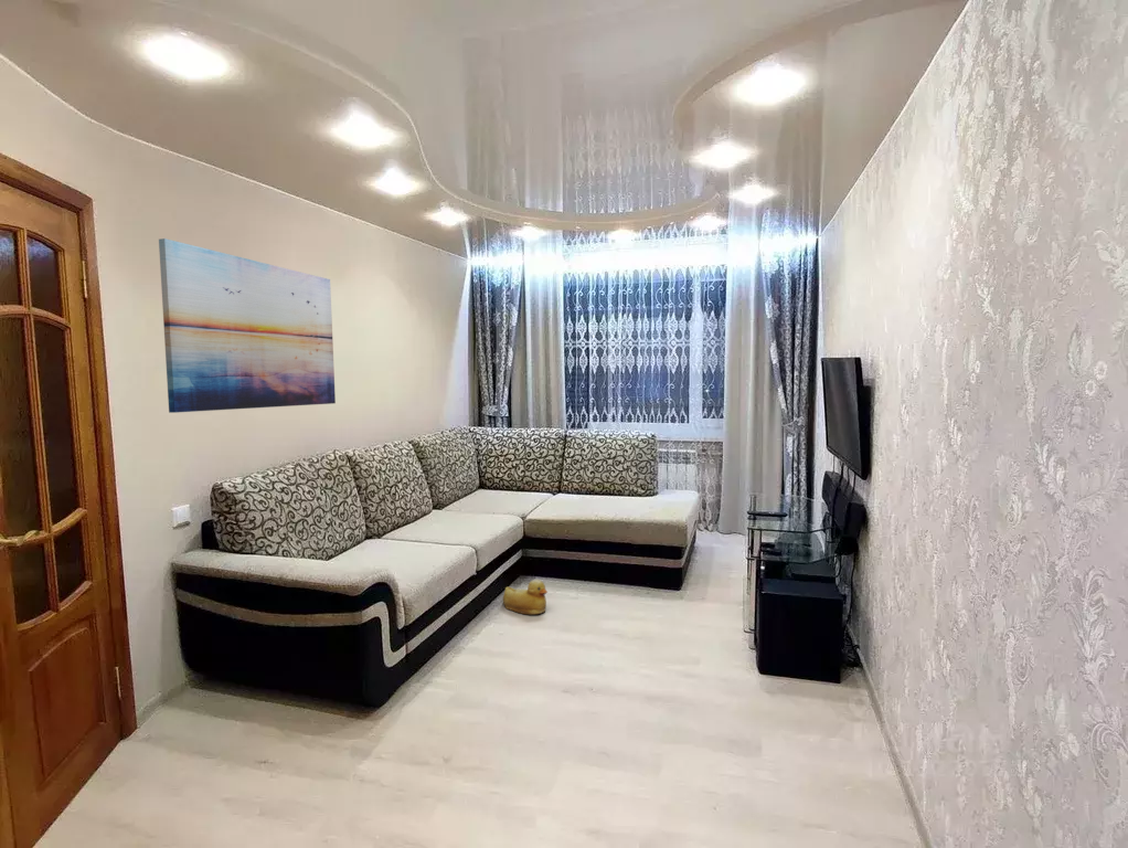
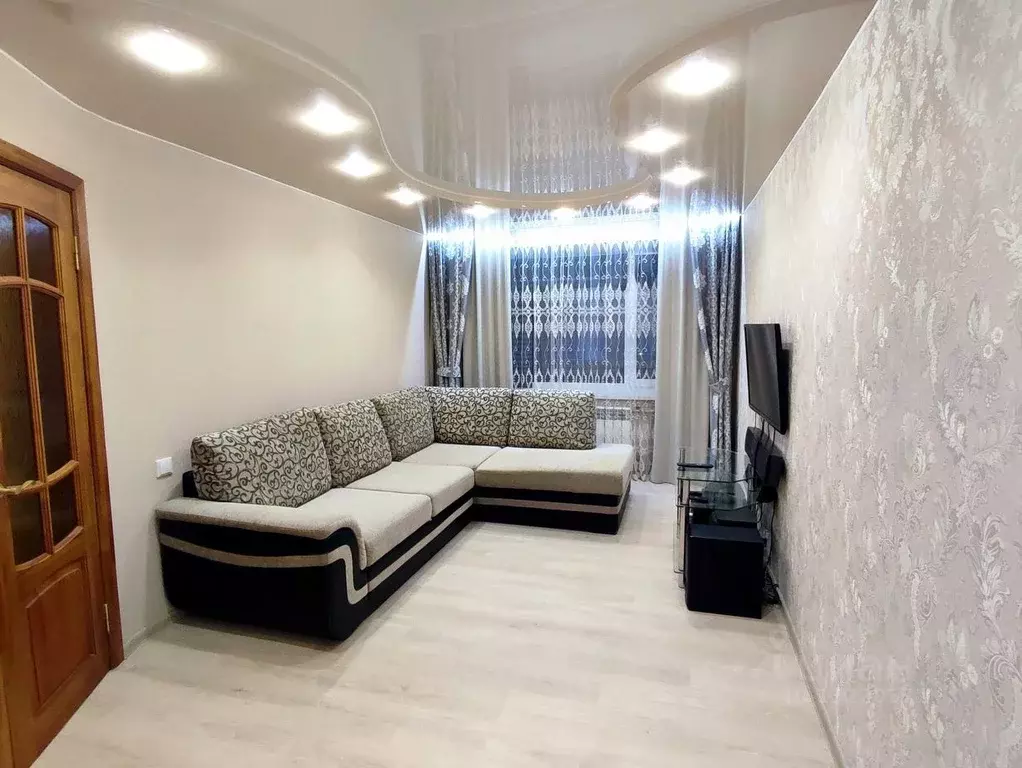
- rubber duck [502,579,549,615]
- wall art [158,237,337,414]
